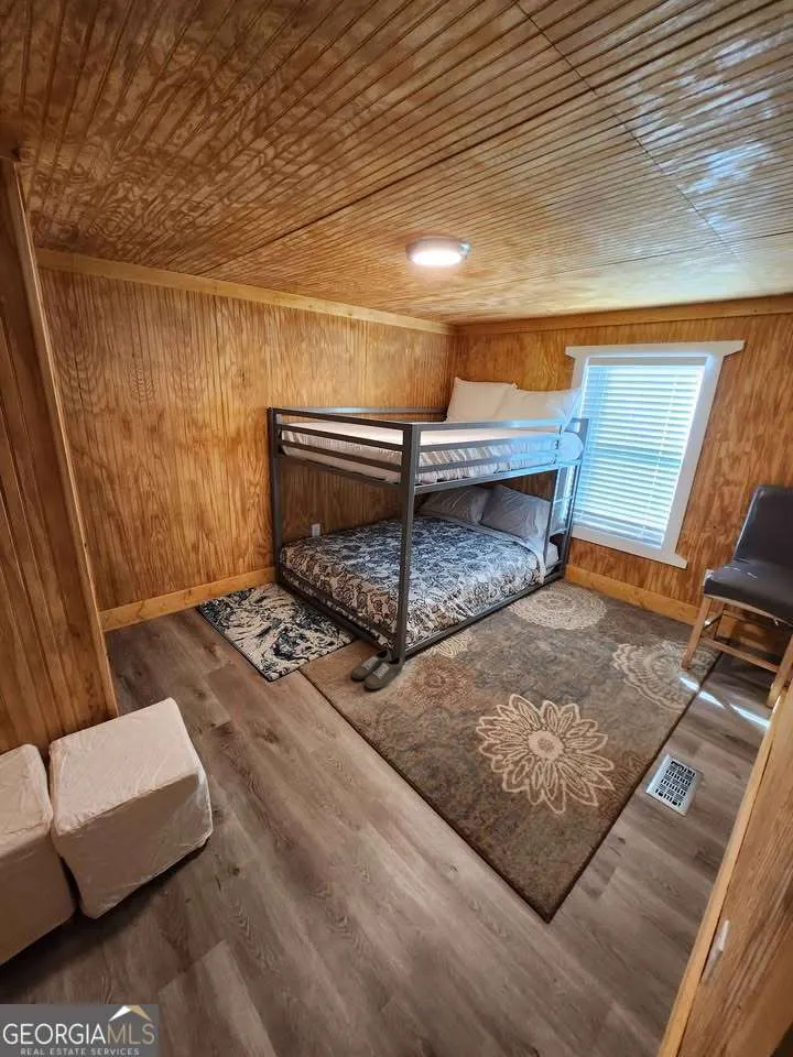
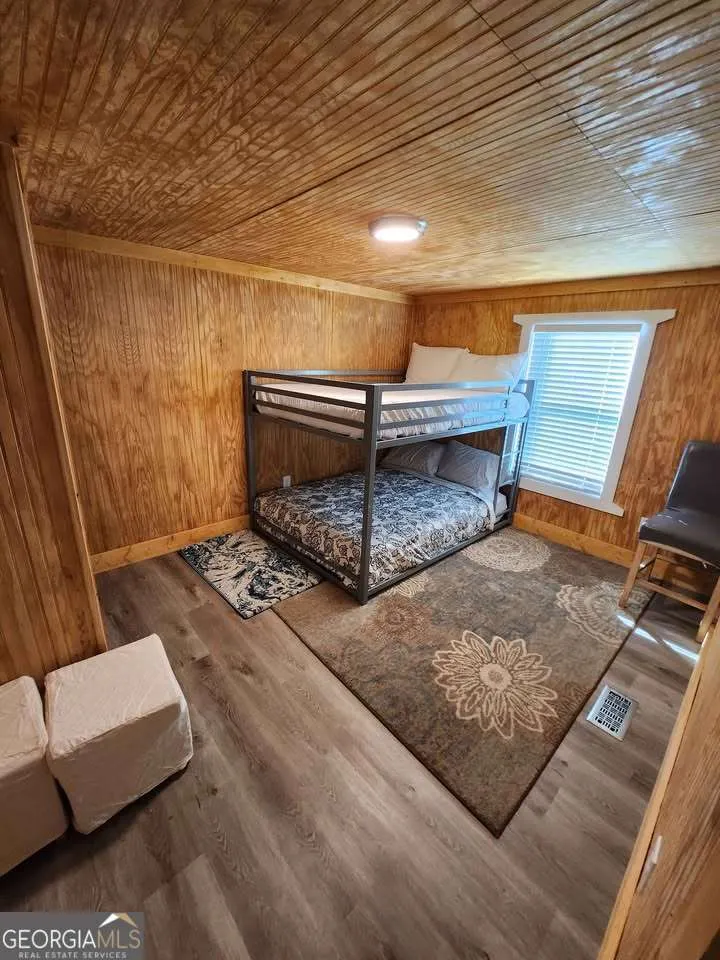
- shoe [350,647,404,690]
